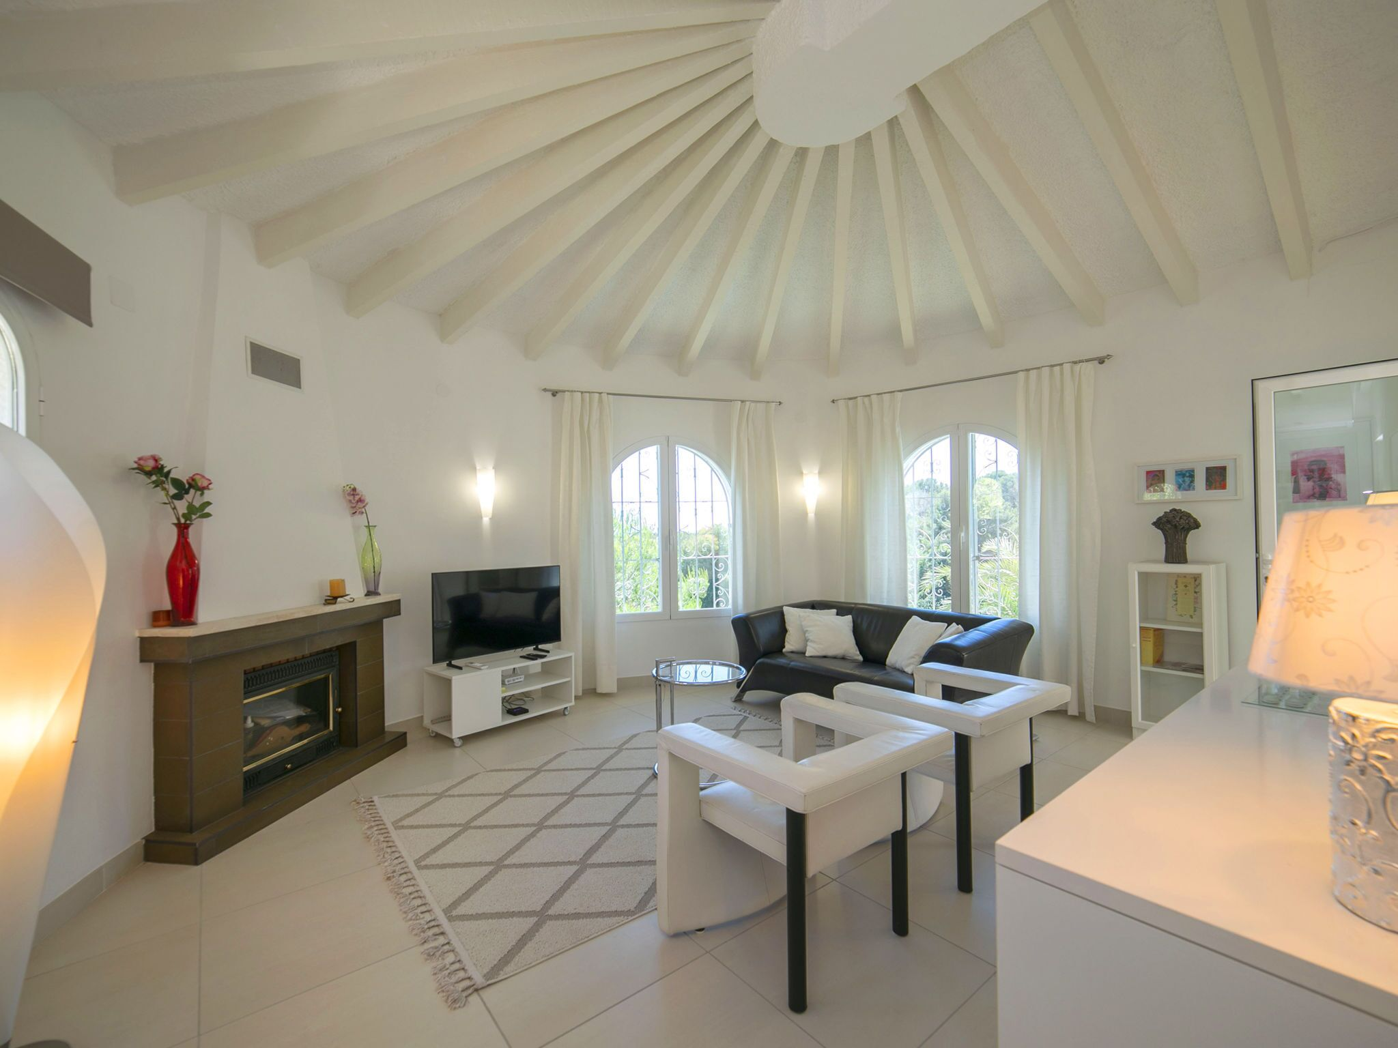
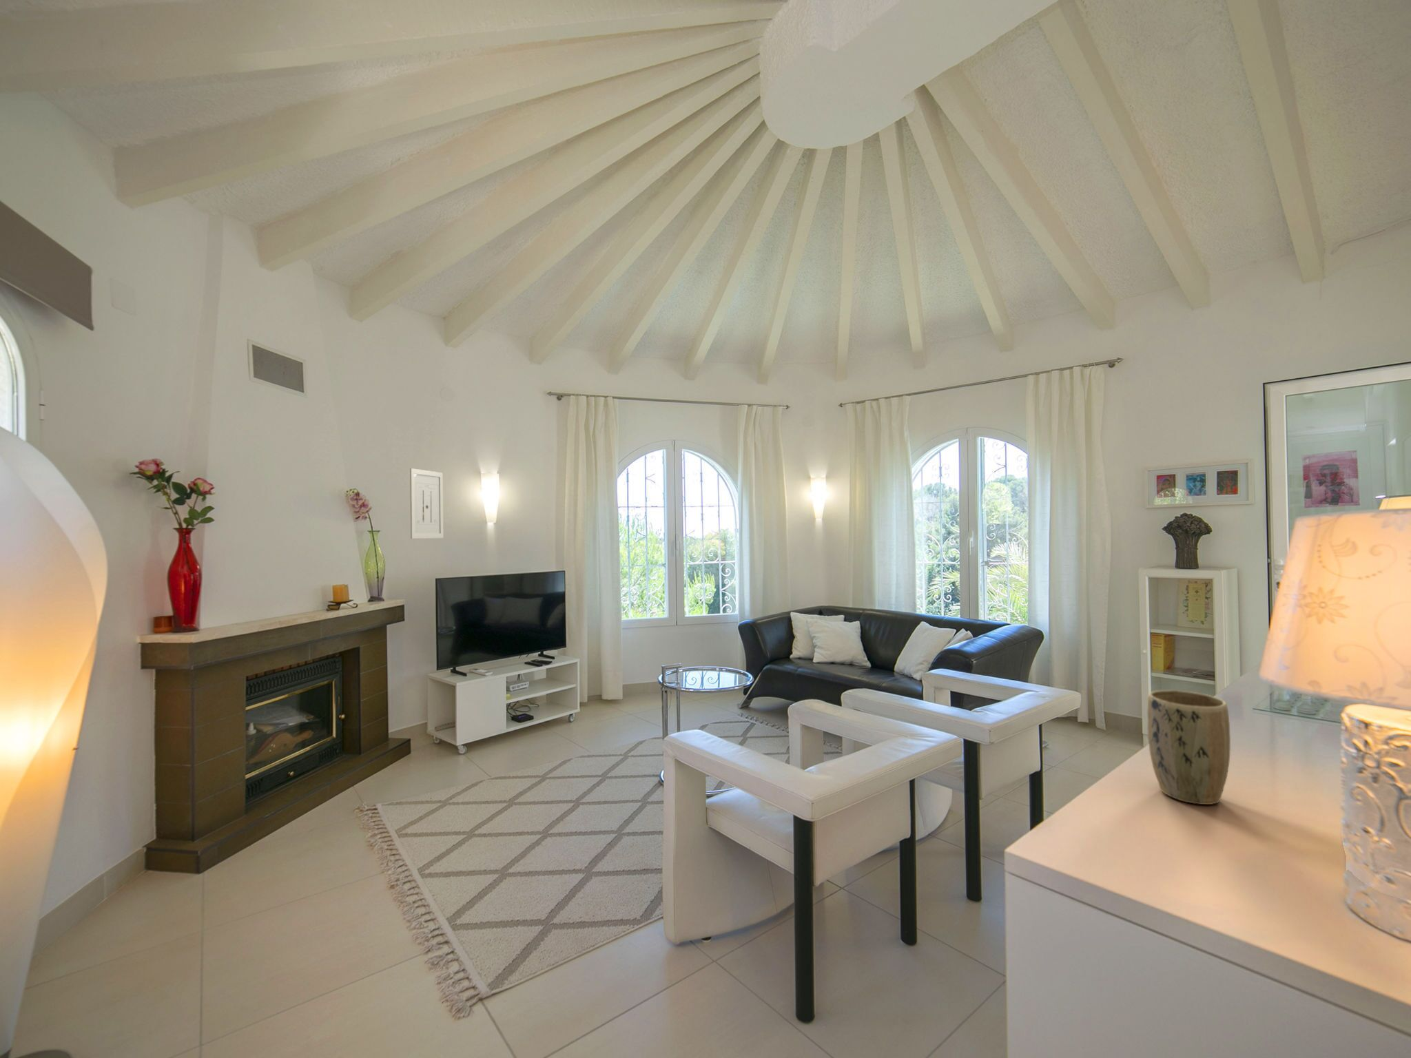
+ plant pot [1147,689,1231,806]
+ wall art [409,468,444,539]
